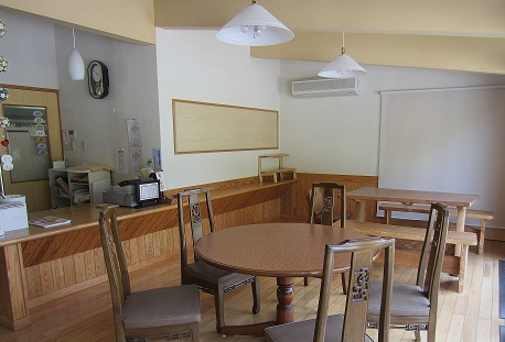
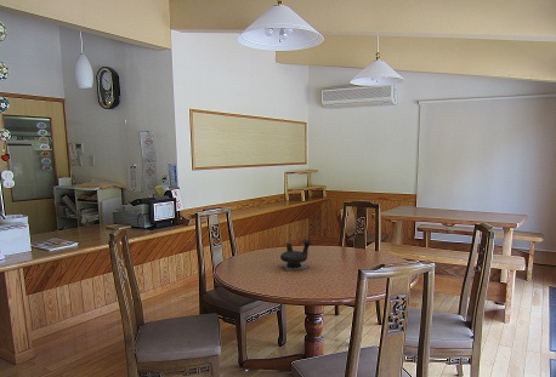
+ teapot [279,239,313,272]
